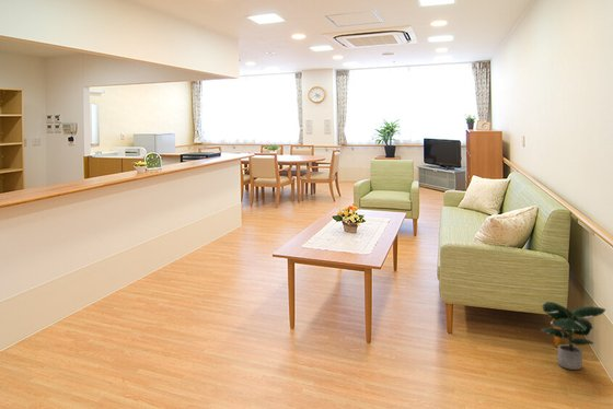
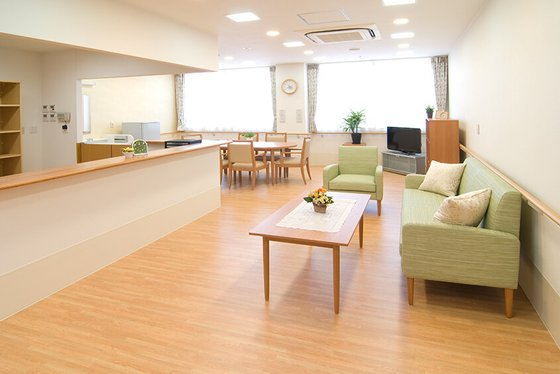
- potted plant [540,301,606,371]
